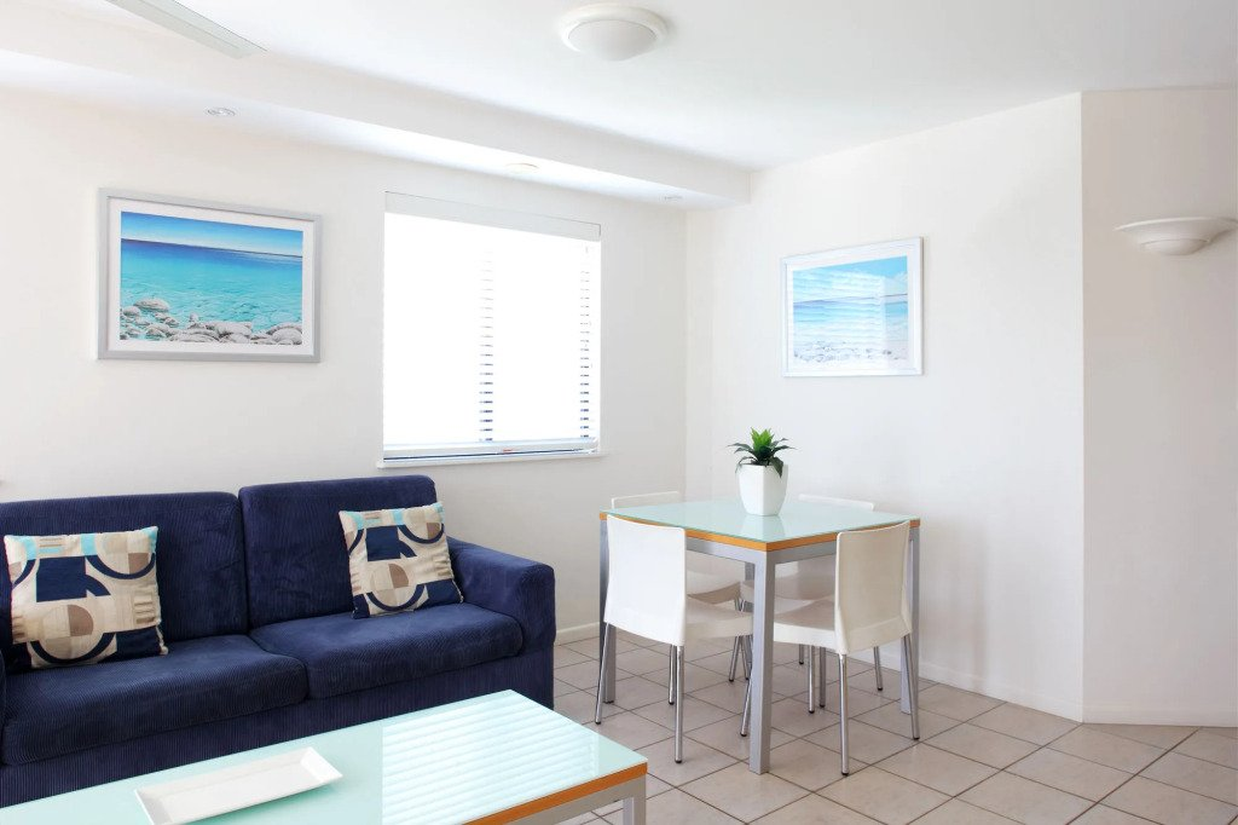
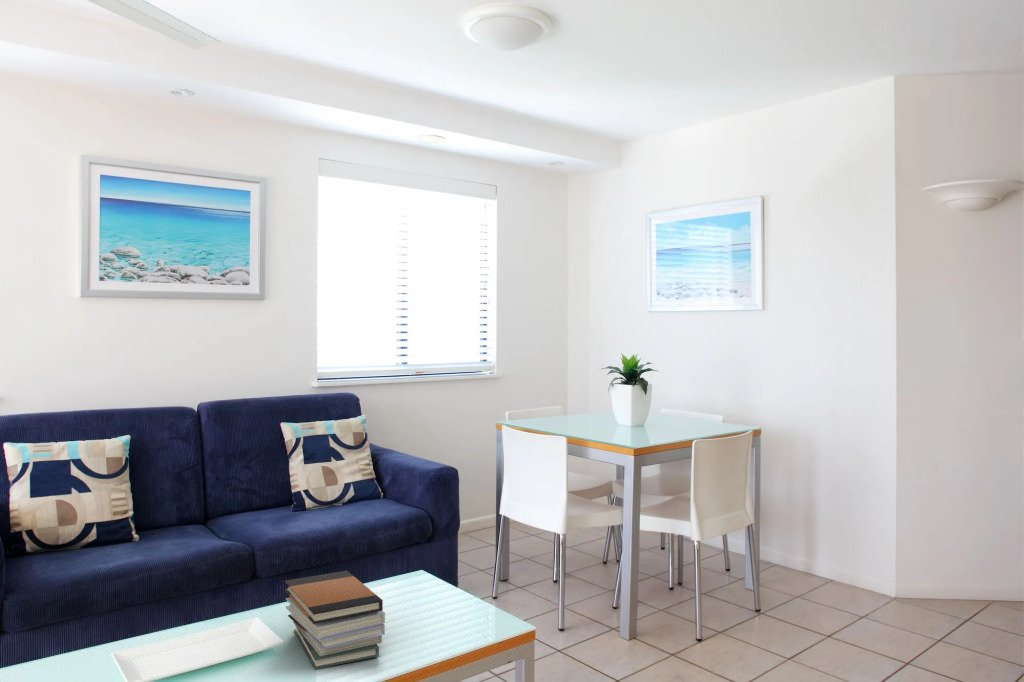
+ book stack [284,570,386,670]
